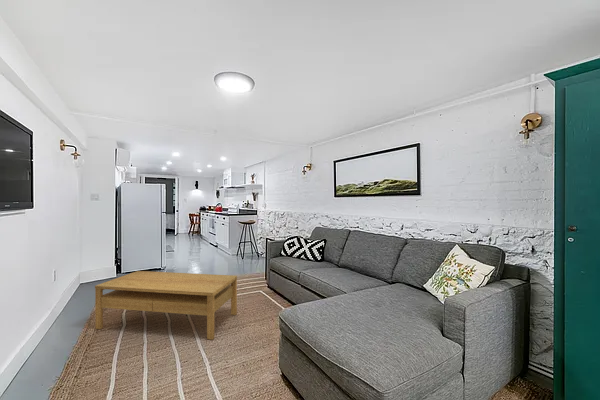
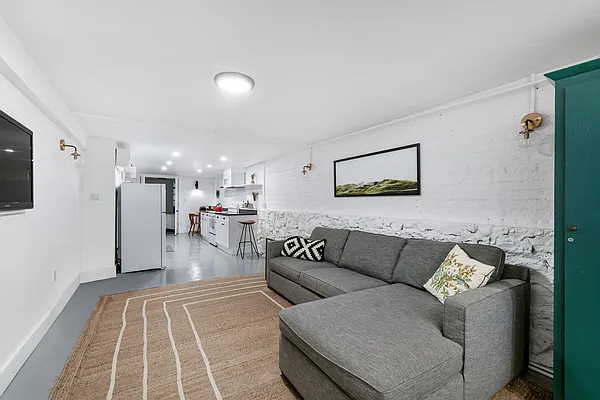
- coffee table [94,270,238,341]
